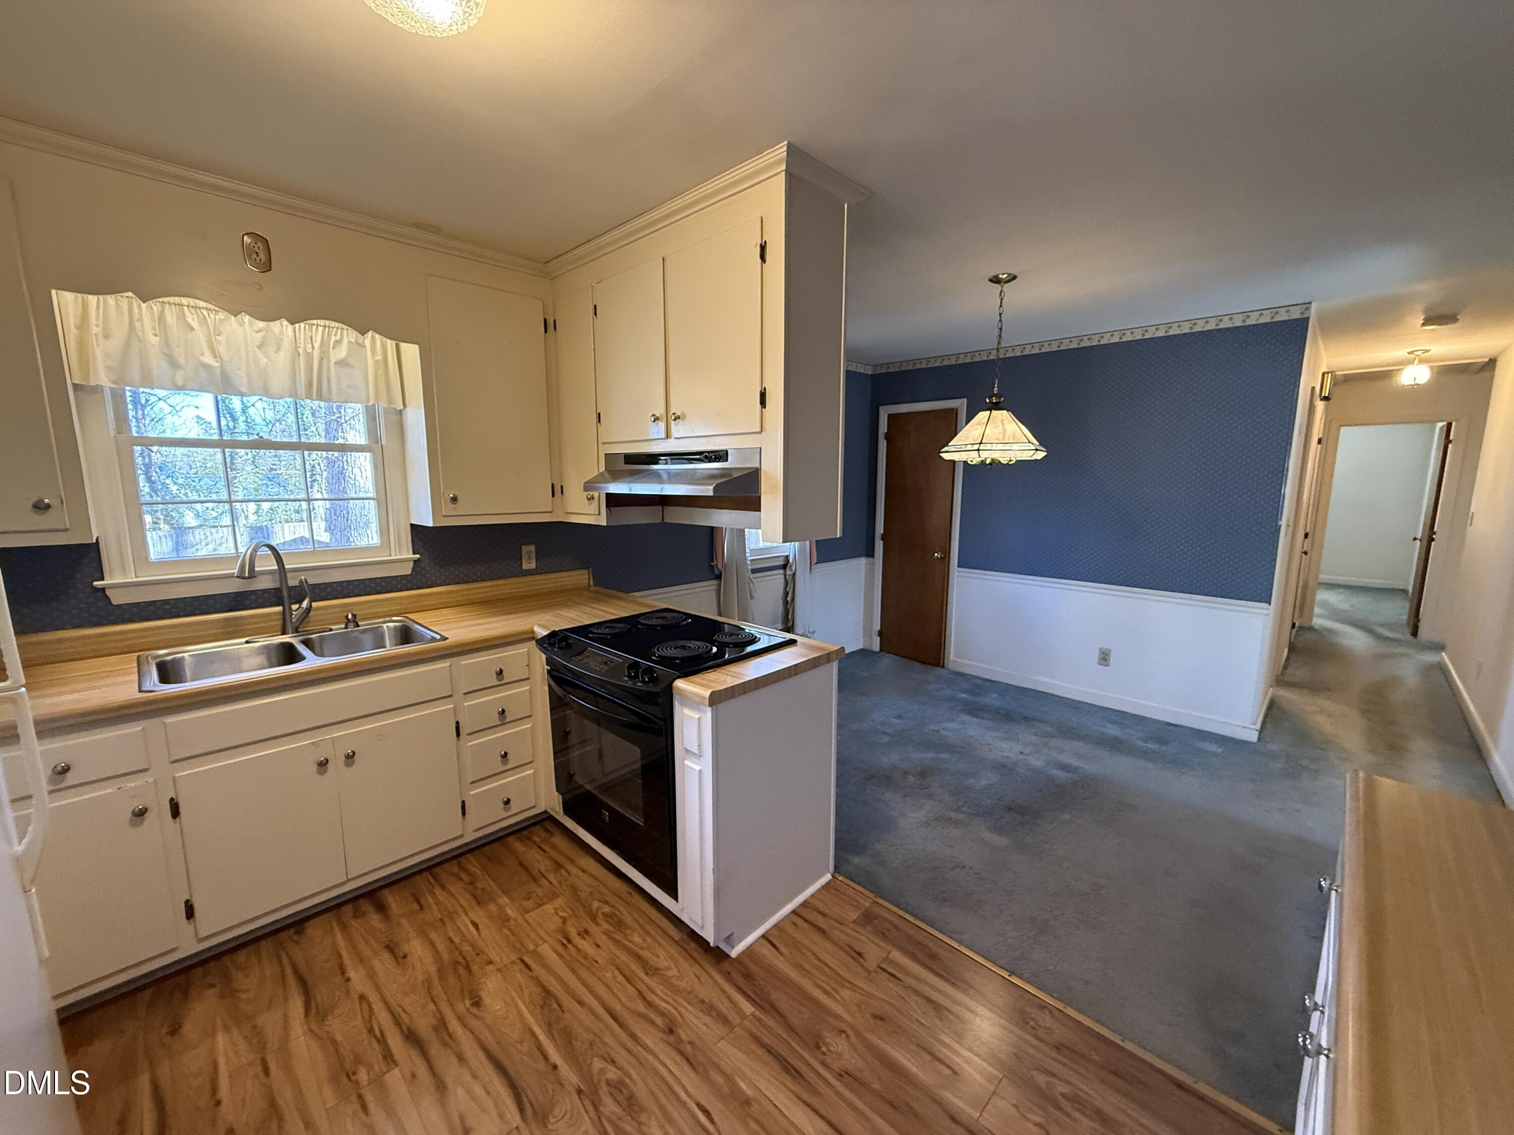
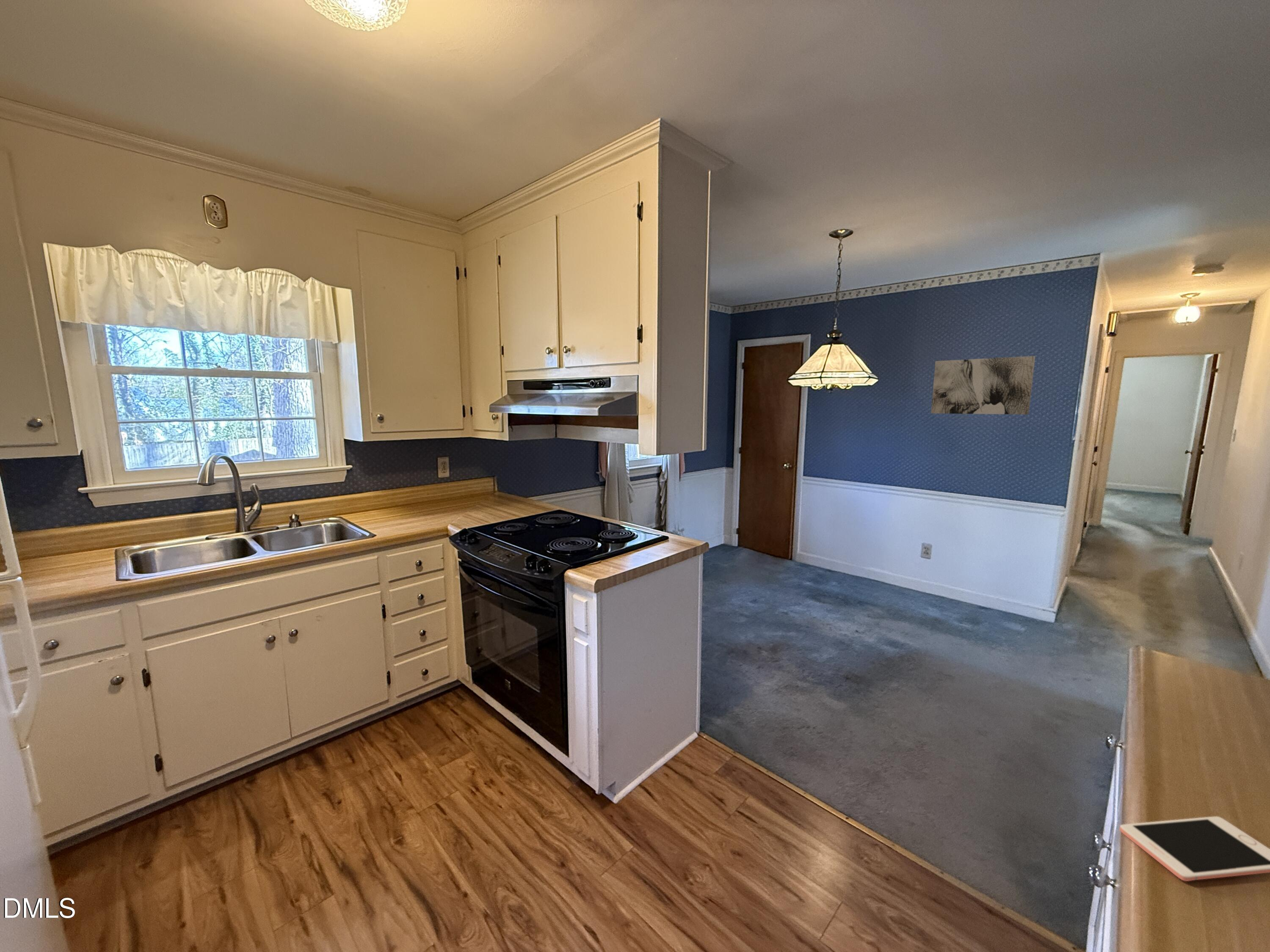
+ cell phone [1119,816,1270,882]
+ wall art [930,355,1035,415]
